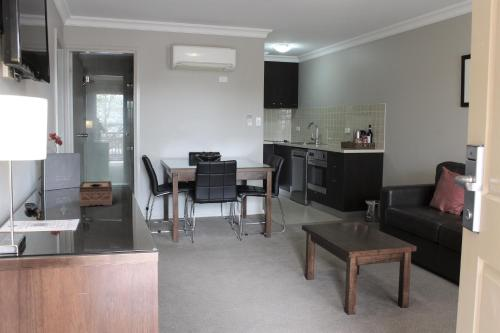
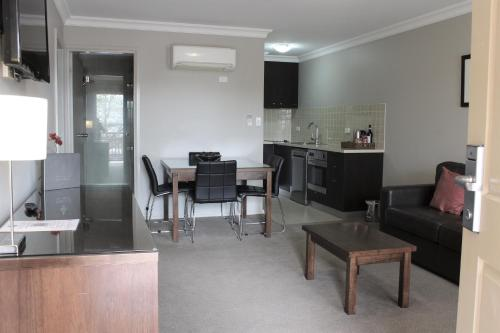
- tissue box [78,180,113,207]
